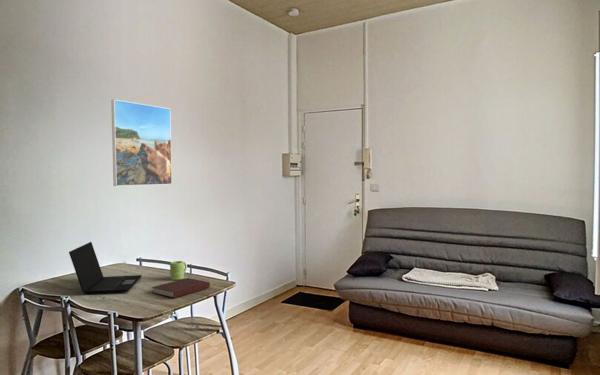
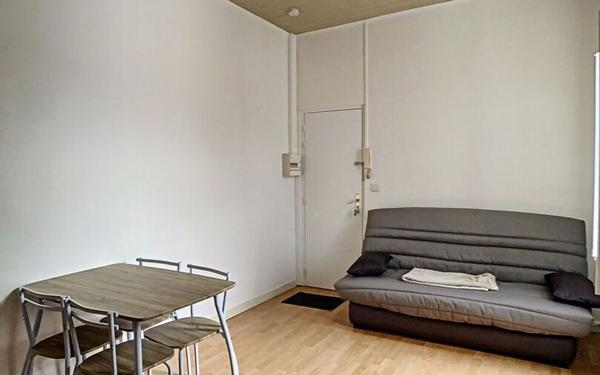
- mug [169,260,188,281]
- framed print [110,98,173,187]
- notebook [151,277,211,299]
- laptop [68,241,142,295]
